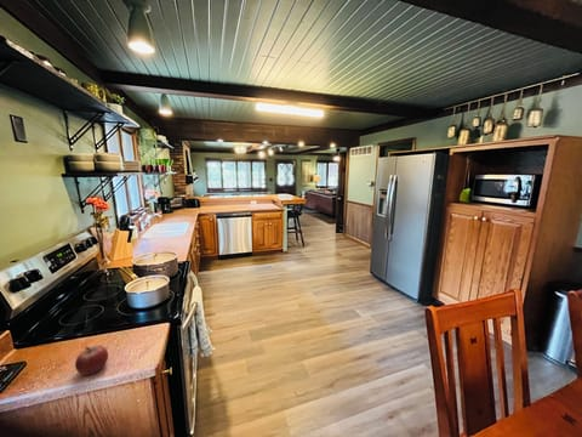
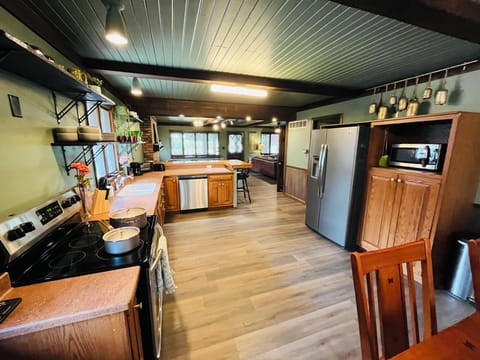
- fruit [74,345,109,376]
